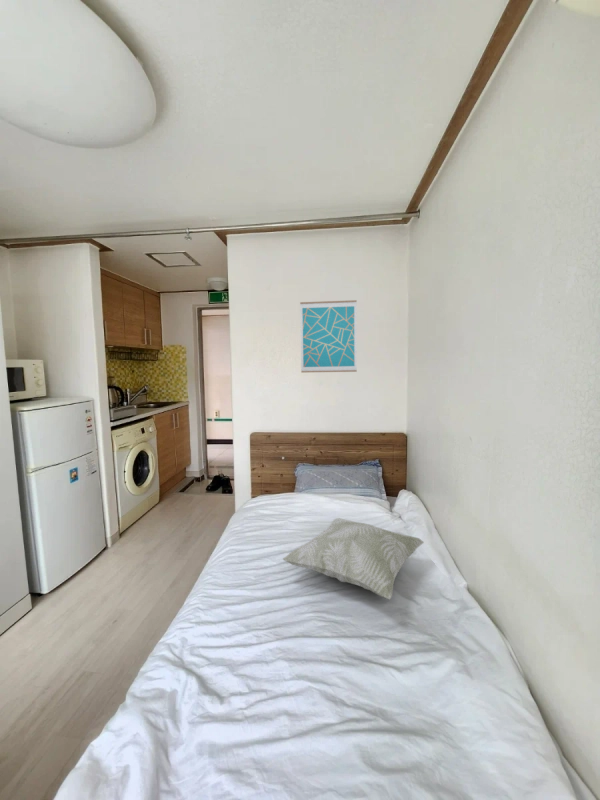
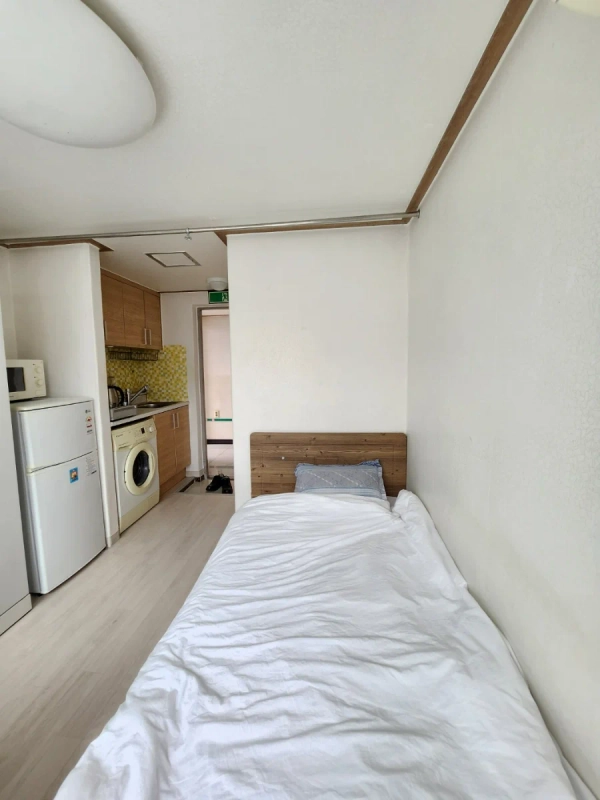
- wall art [299,299,358,374]
- decorative pillow [282,517,425,601]
